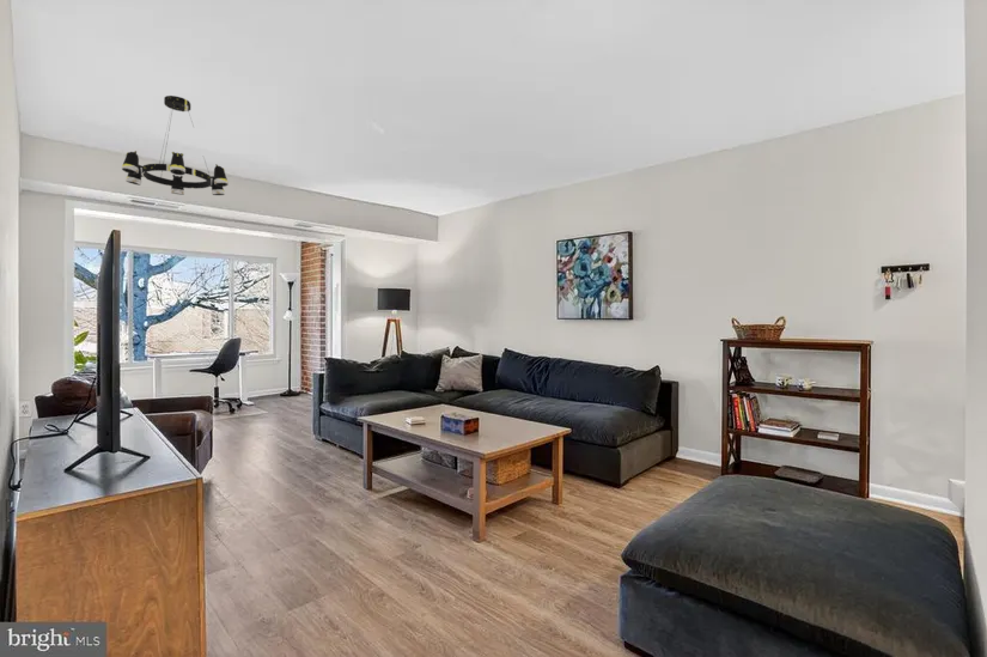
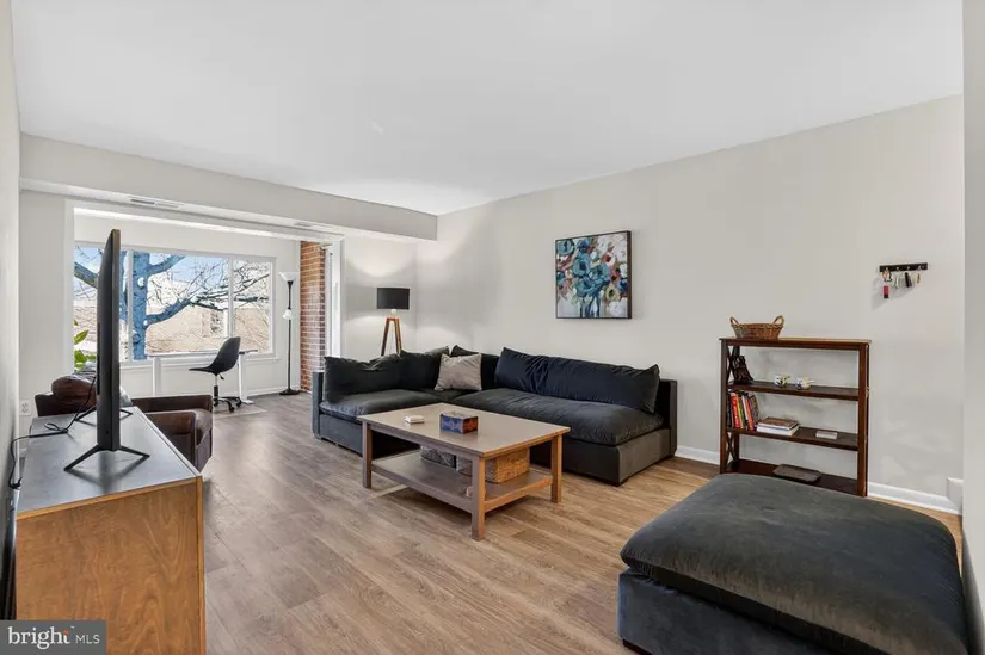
- chandelier [121,95,230,196]
